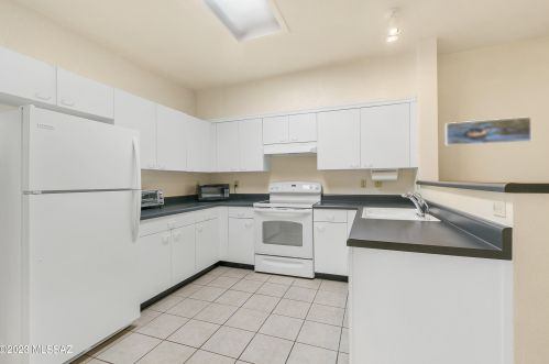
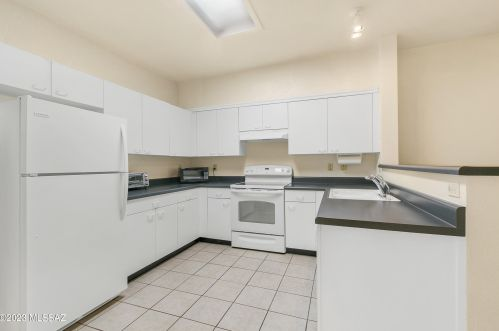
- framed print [444,115,532,146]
